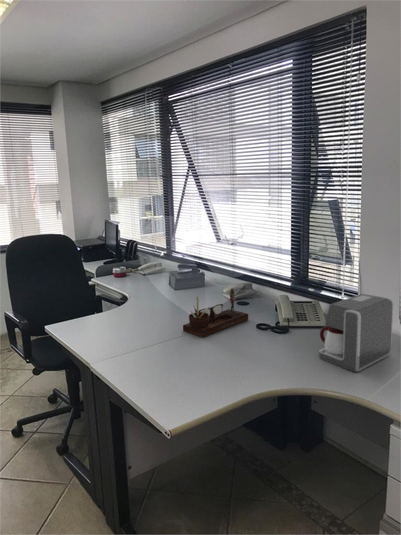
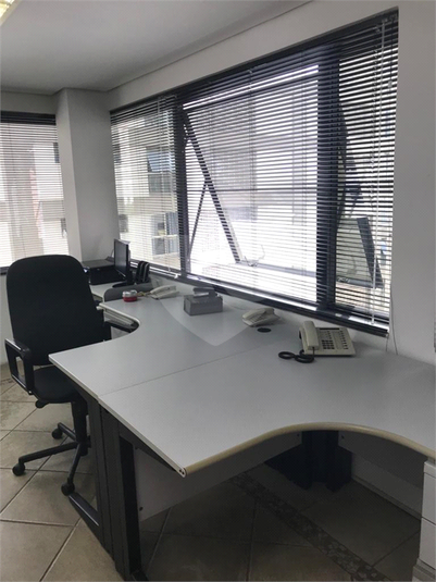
- coffee maker [318,293,394,373]
- desk organizer [182,287,249,338]
